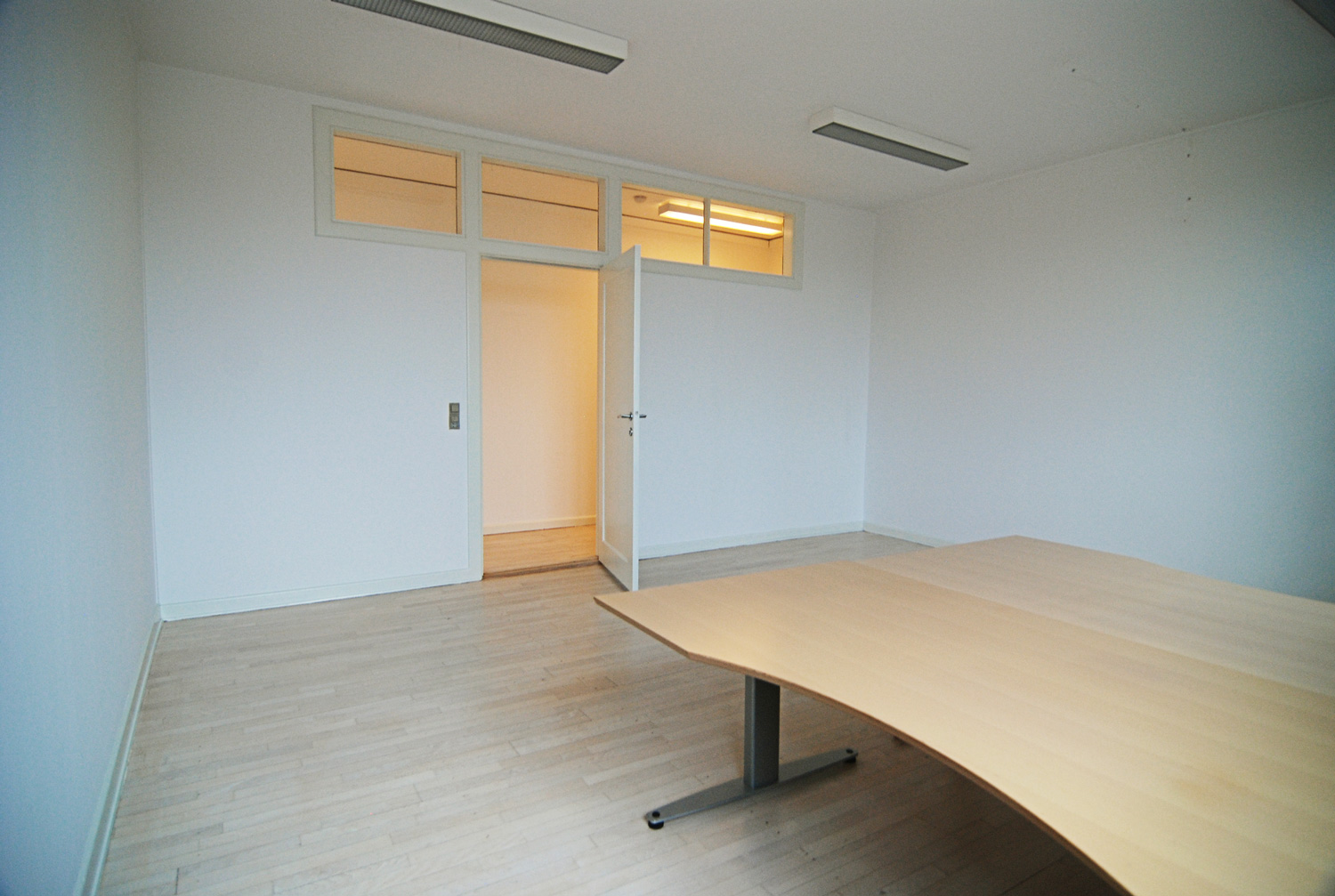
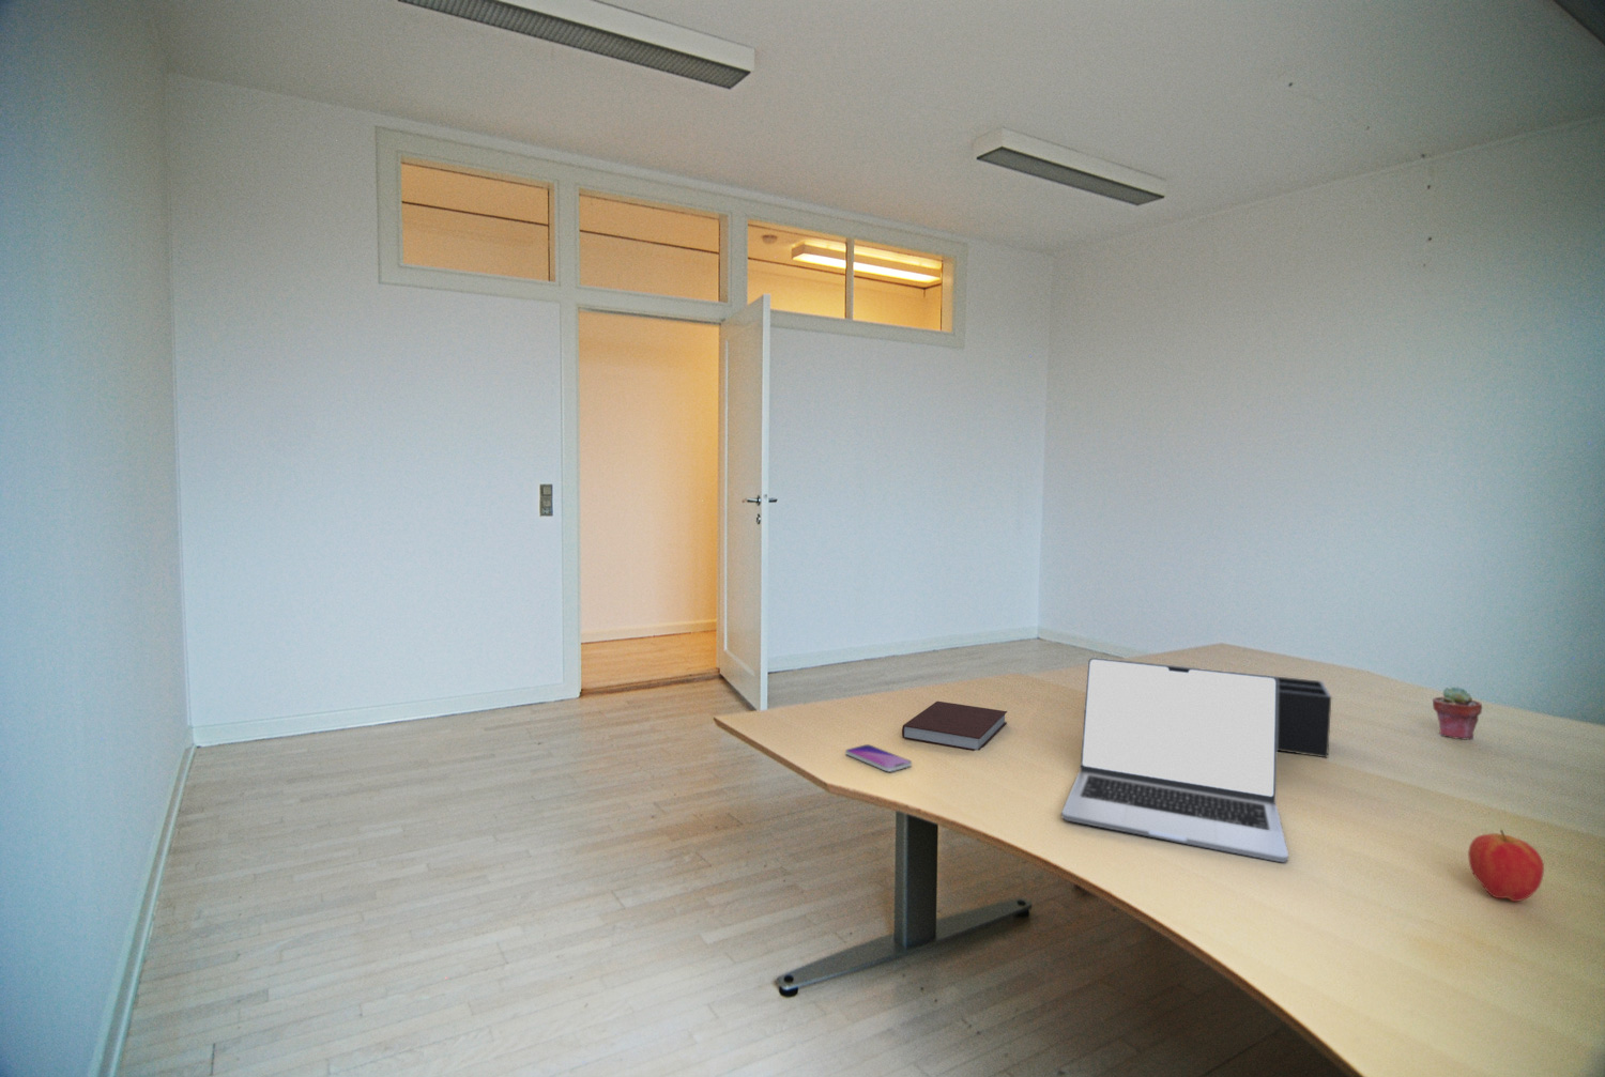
+ smartphone [844,743,913,773]
+ apple [1467,829,1545,903]
+ desk organizer [1118,659,1332,758]
+ laptop [1060,656,1289,864]
+ potted succulent [1432,685,1484,740]
+ notebook [900,701,1007,752]
